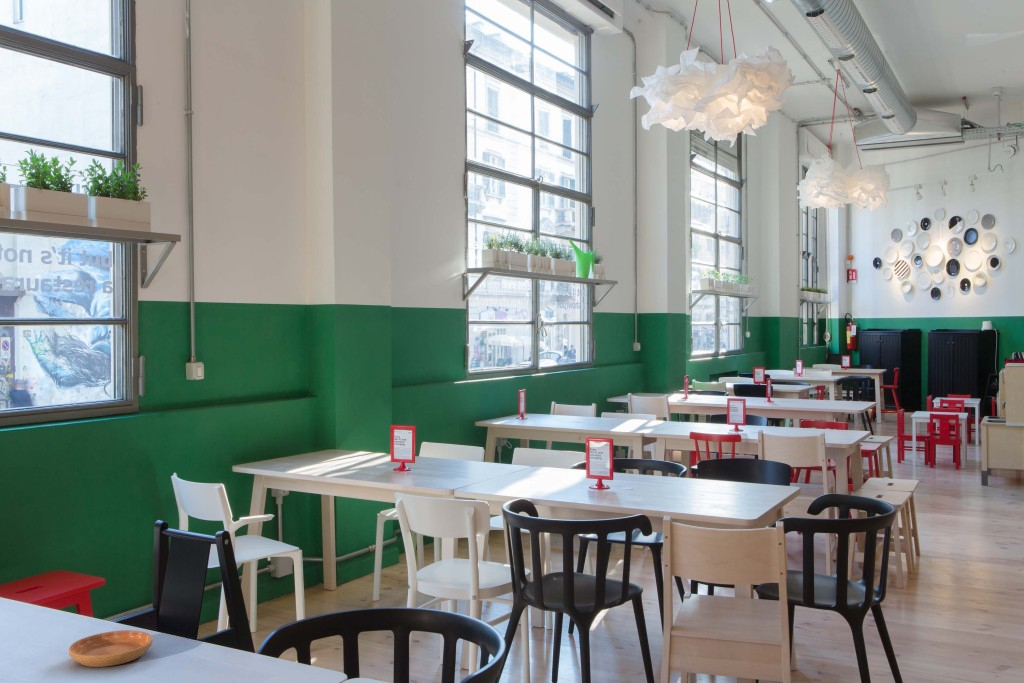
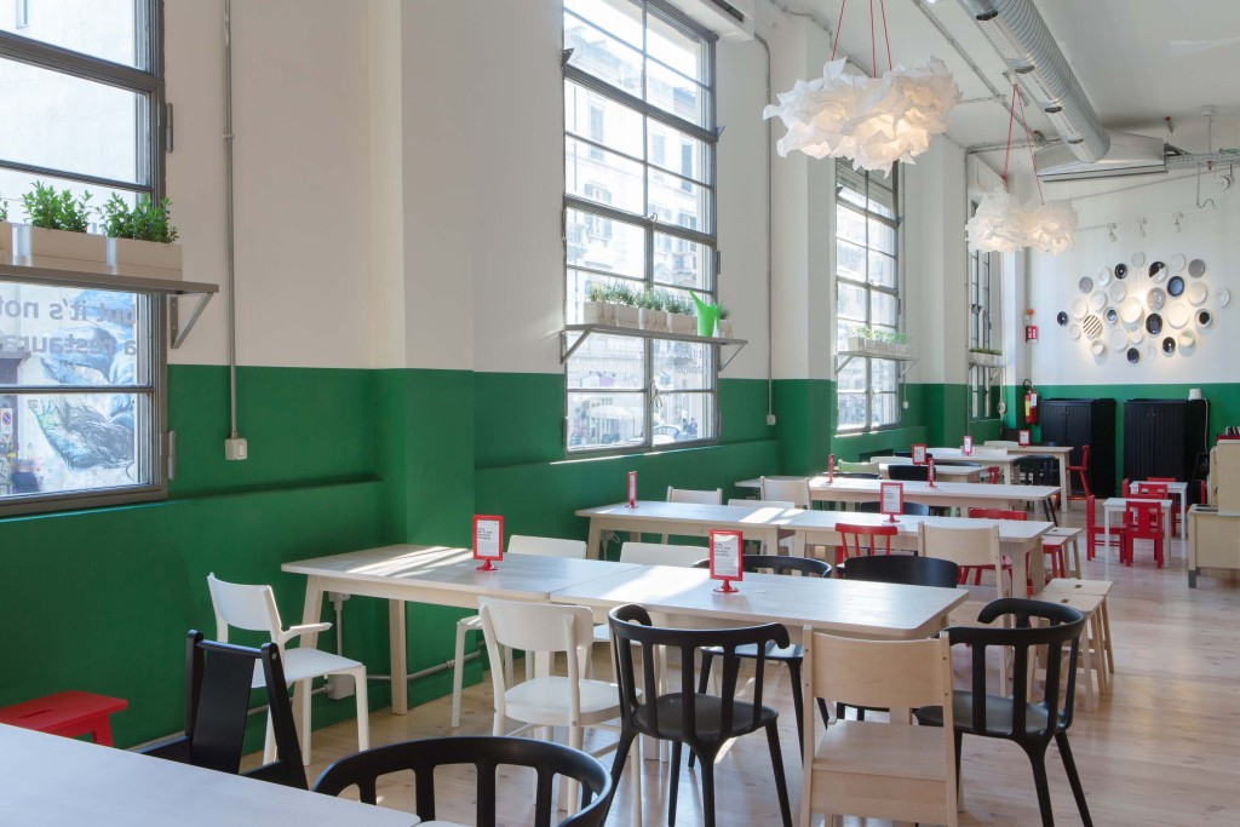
- saucer [68,629,154,668]
